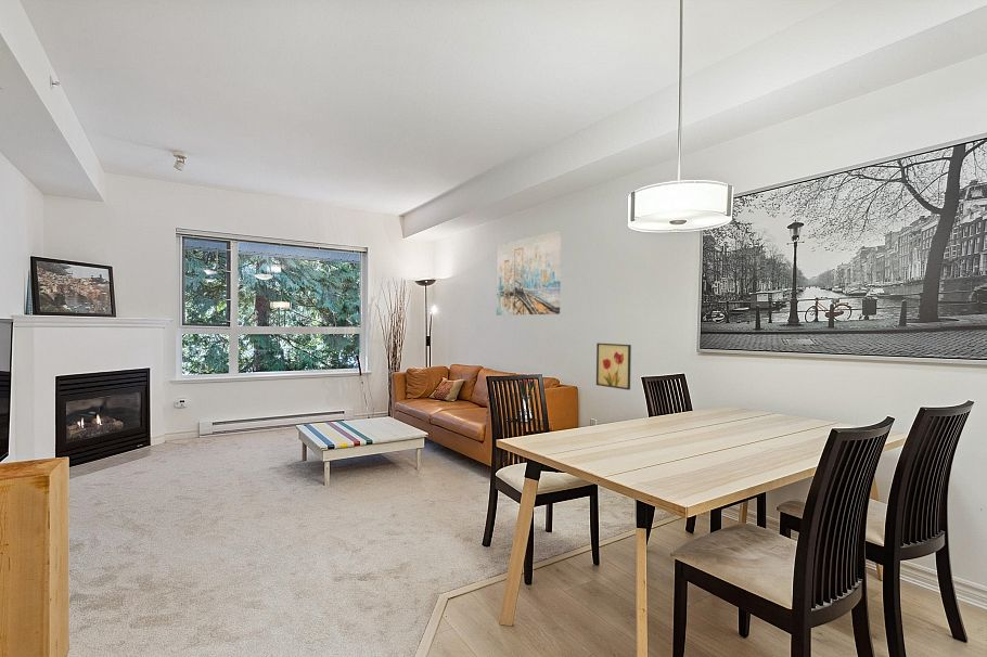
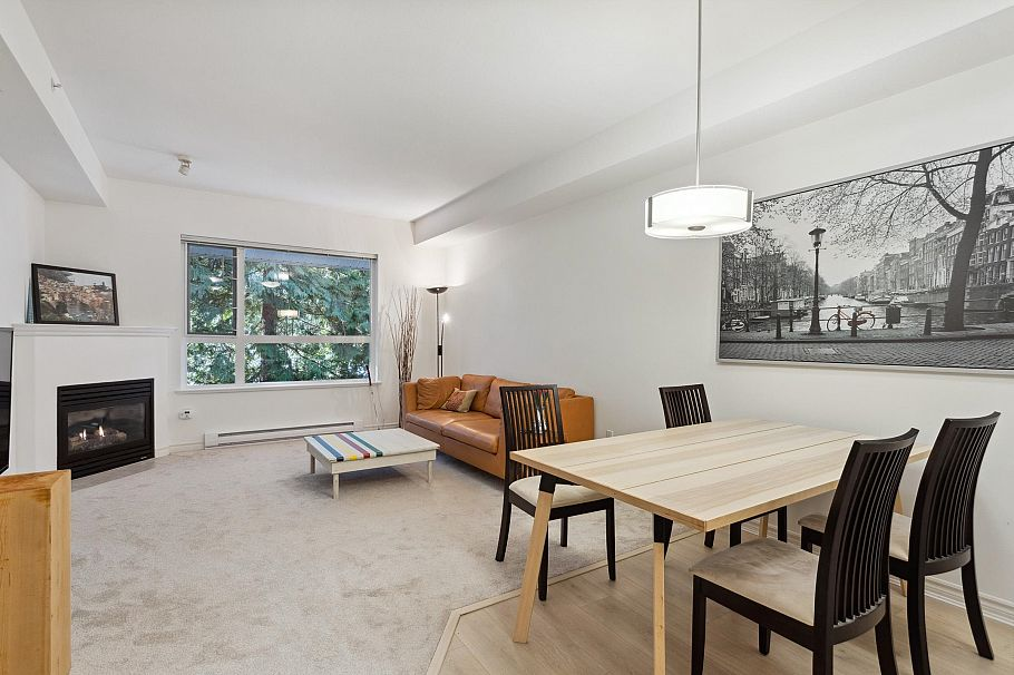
- wall art [595,343,632,391]
- wall art [496,230,562,317]
